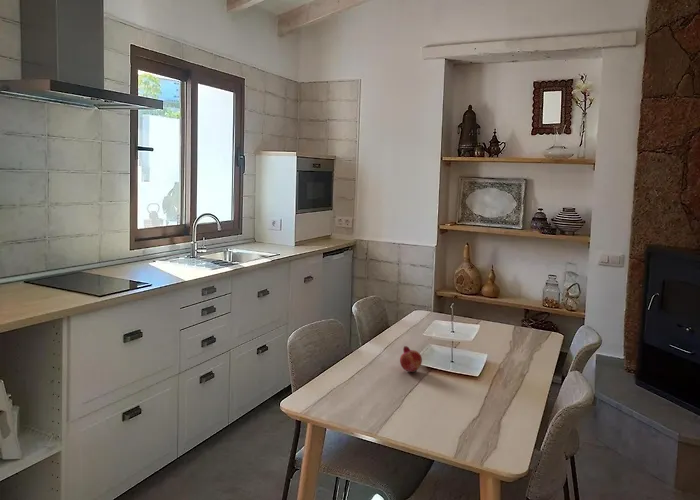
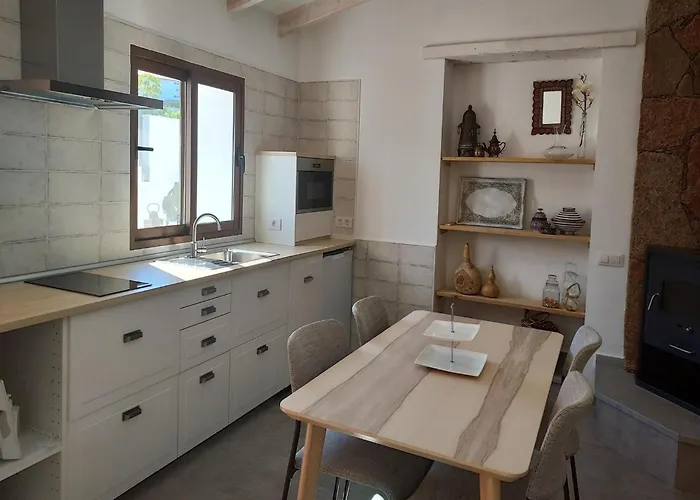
- fruit [399,345,423,373]
